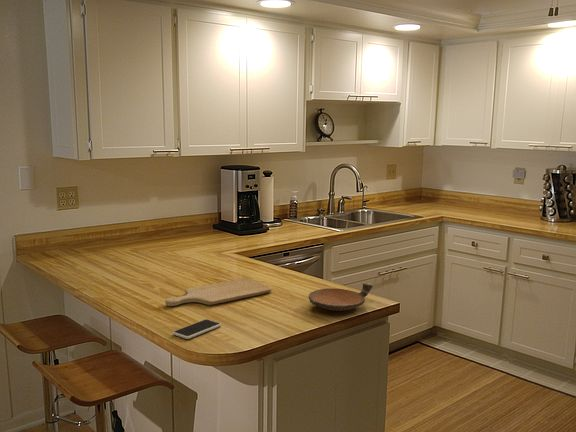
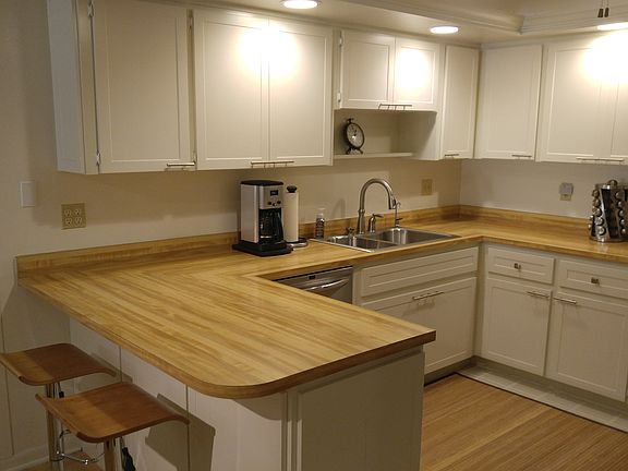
- bowl [308,282,374,312]
- smartphone [172,318,222,340]
- chopping board [165,278,272,307]
